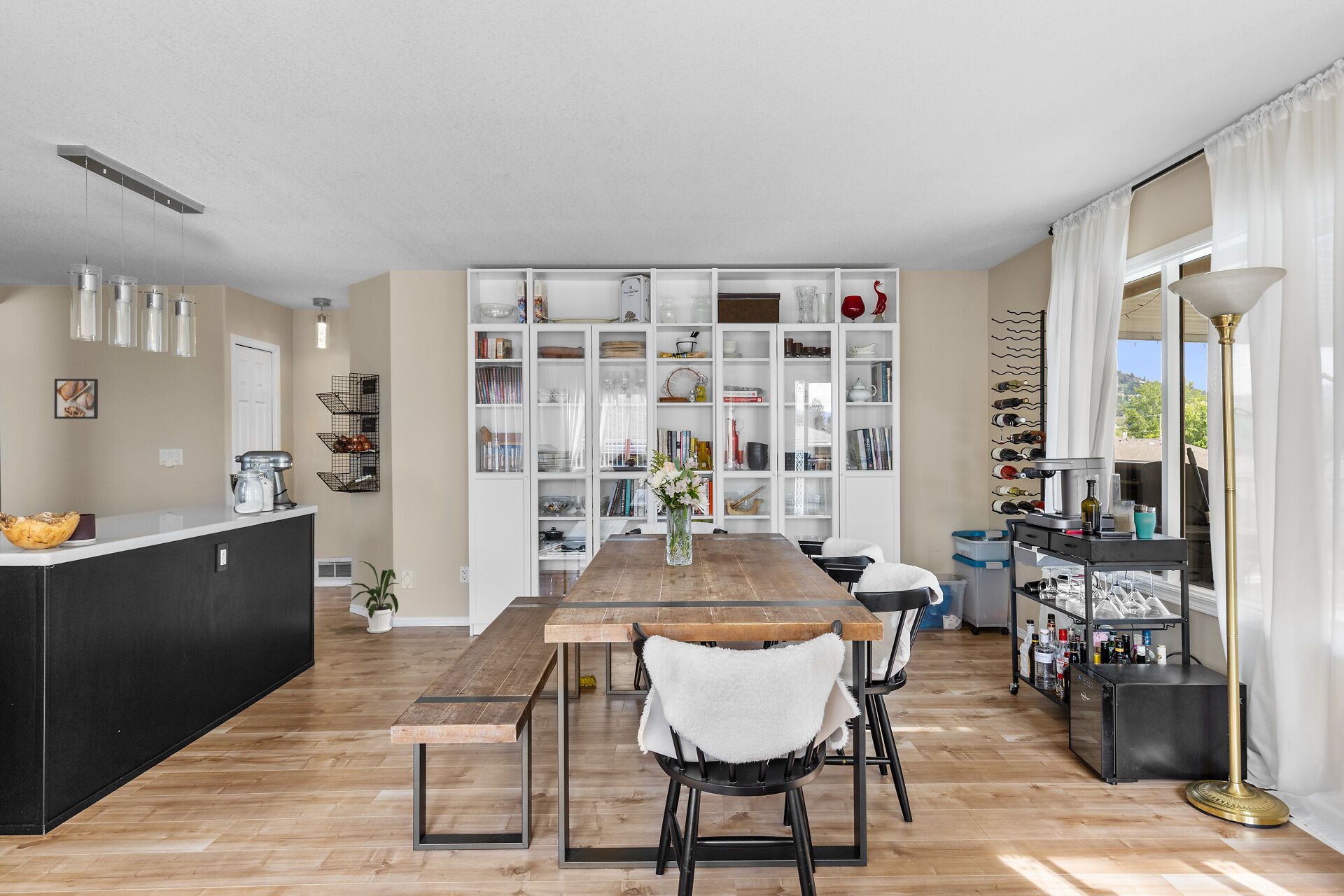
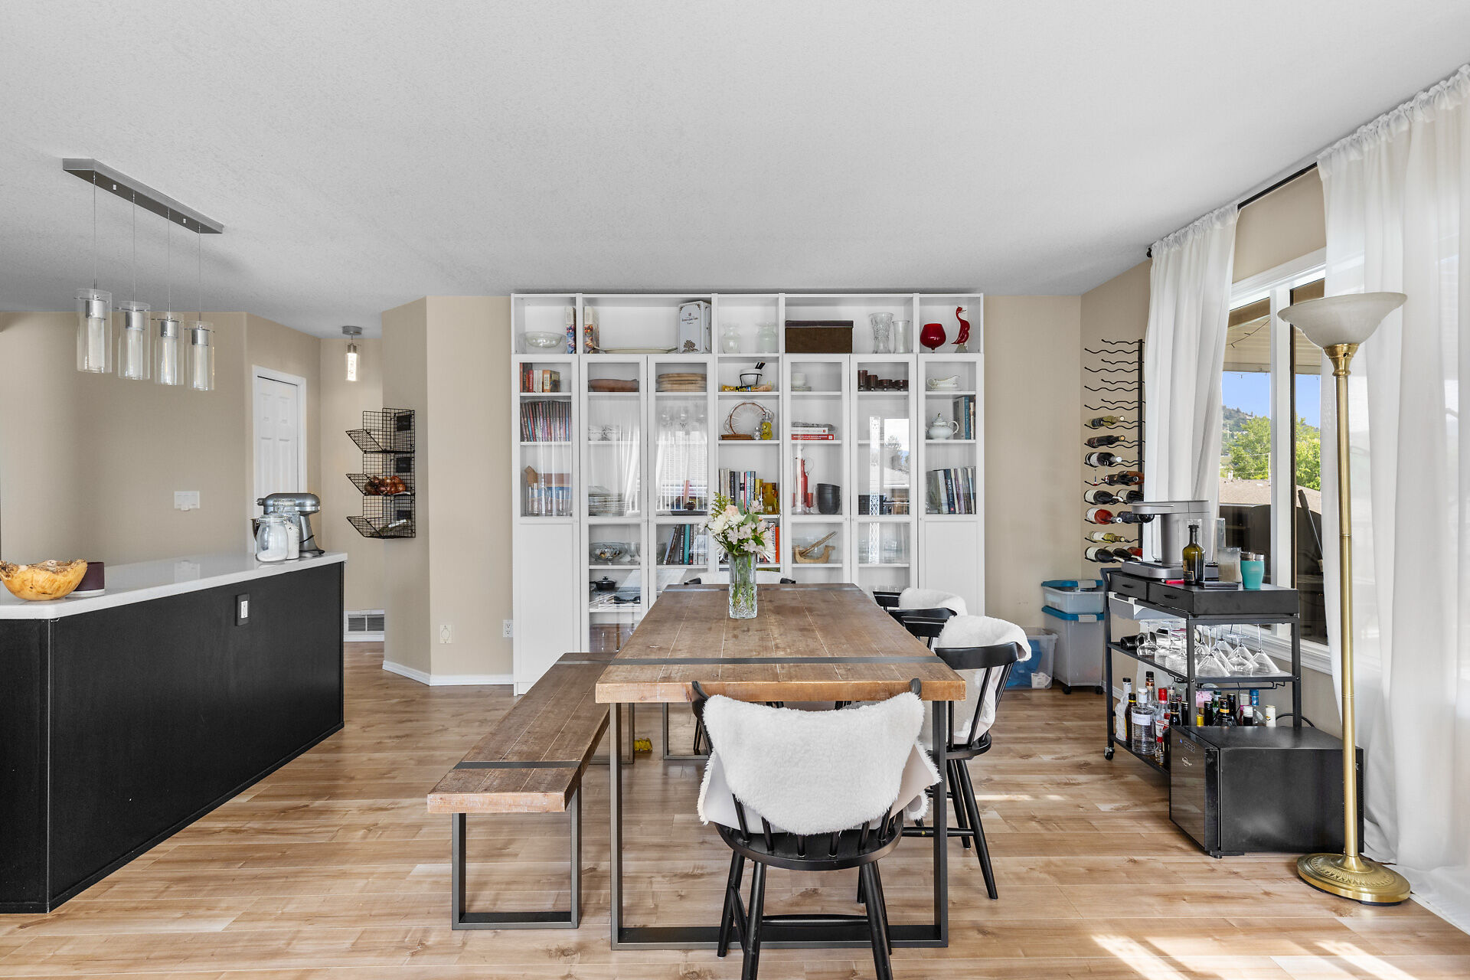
- house plant [337,560,399,634]
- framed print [54,378,99,419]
